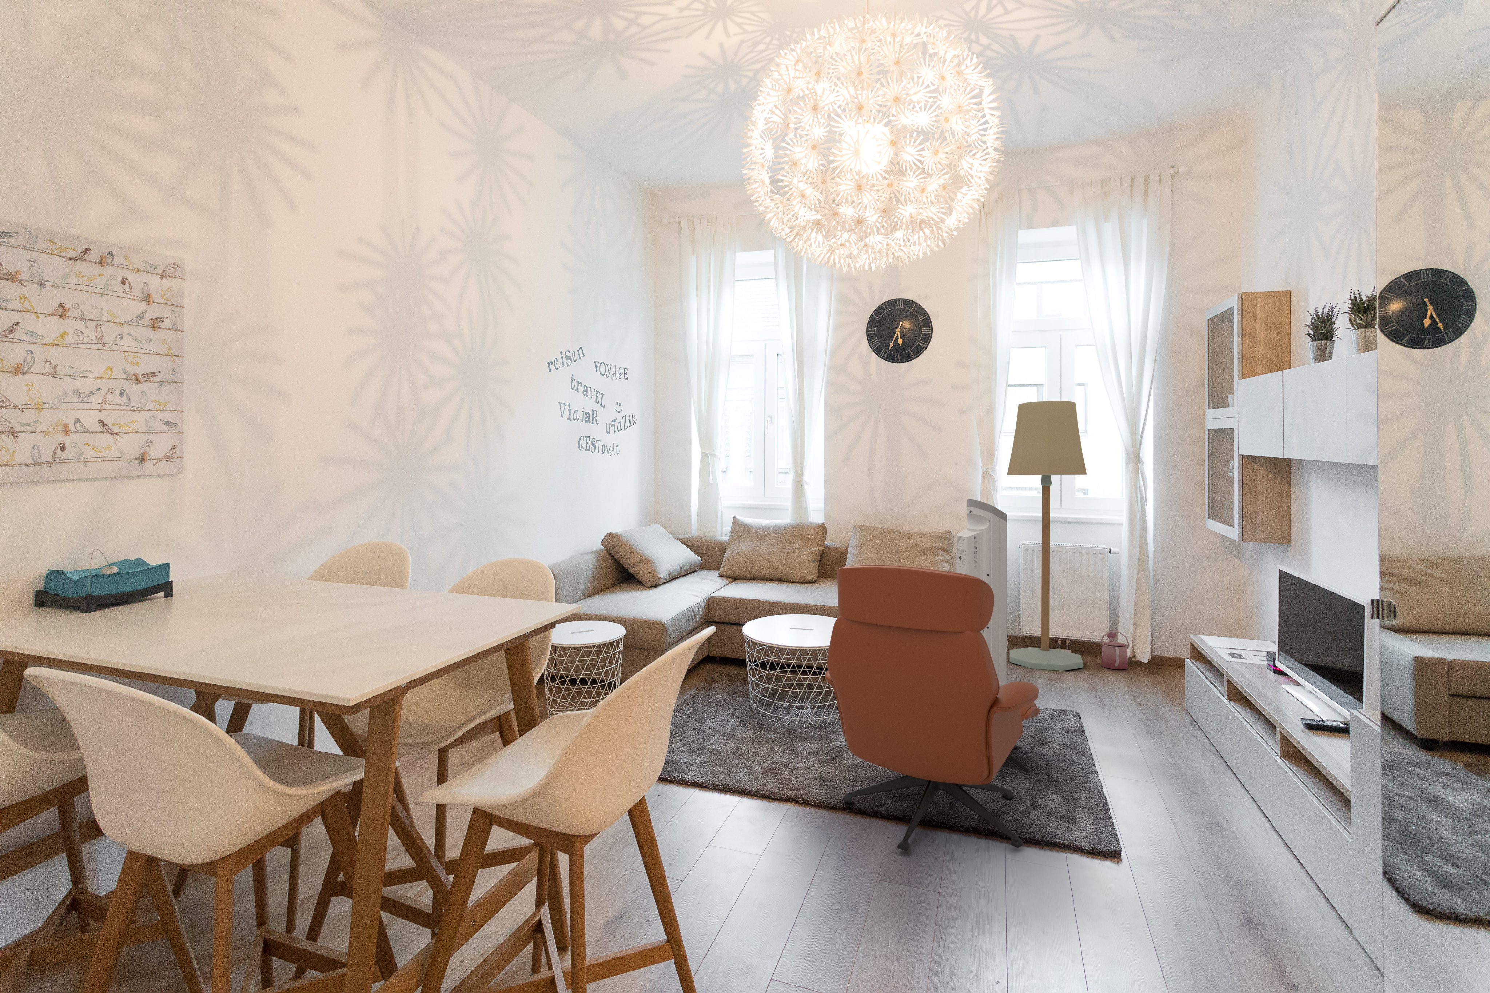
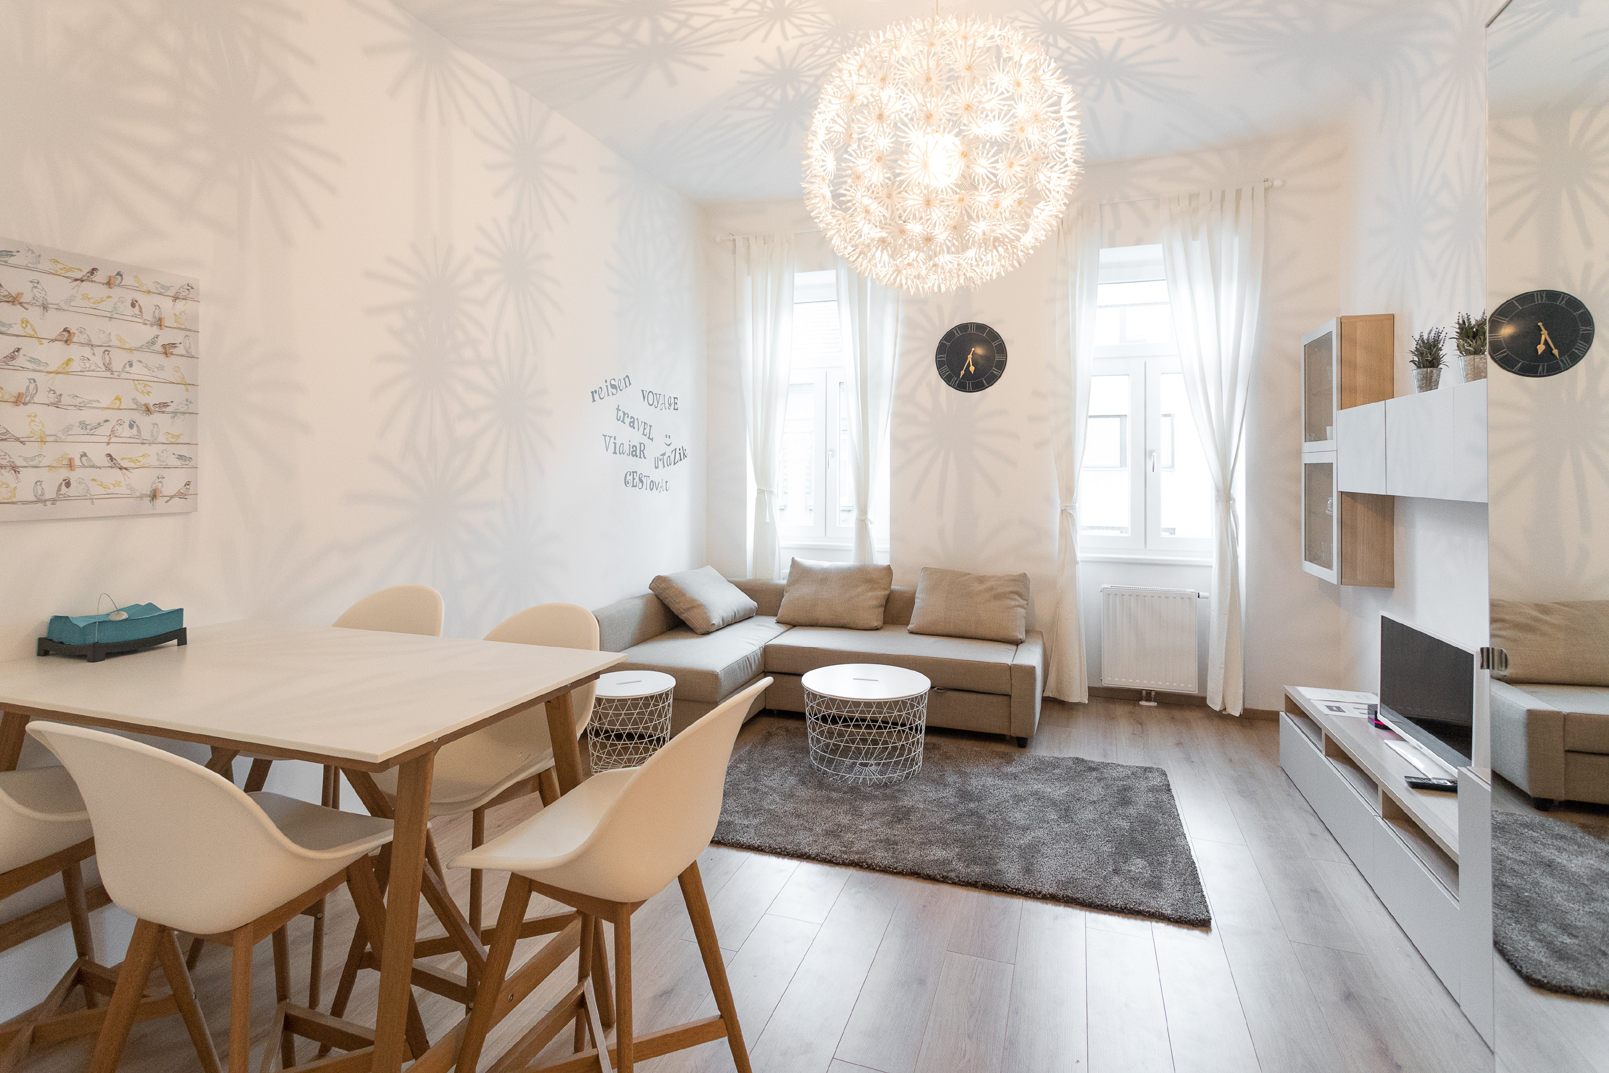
- lounge chair [825,564,1041,851]
- watering can [1100,631,1130,669]
- floor lamp [1007,400,1086,672]
- air purifier [956,499,1008,686]
